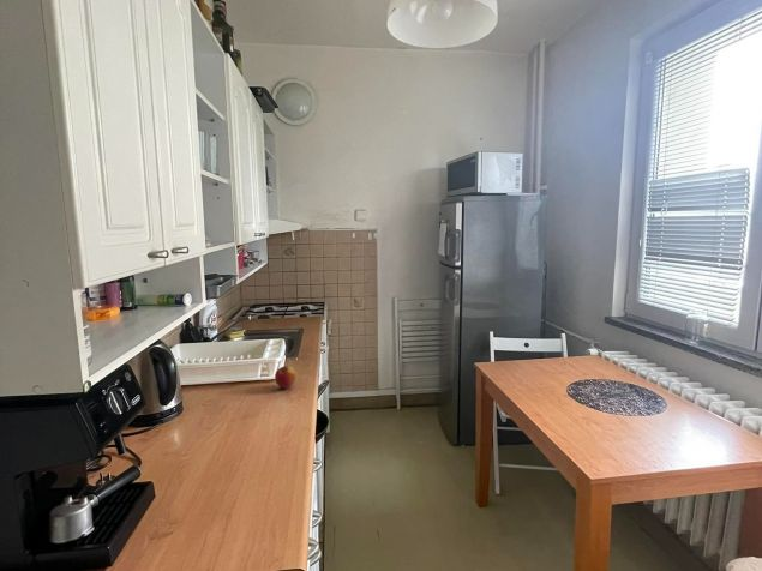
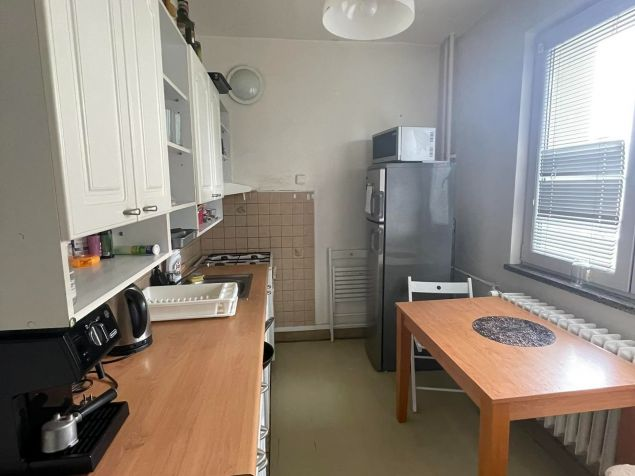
- apple [274,365,298,390]
